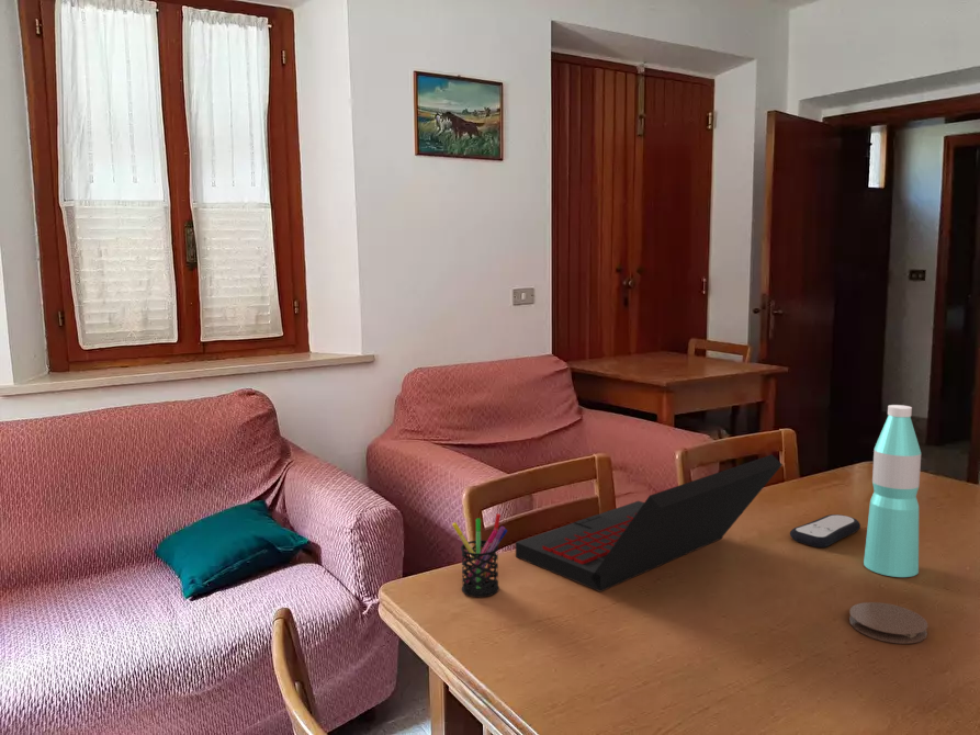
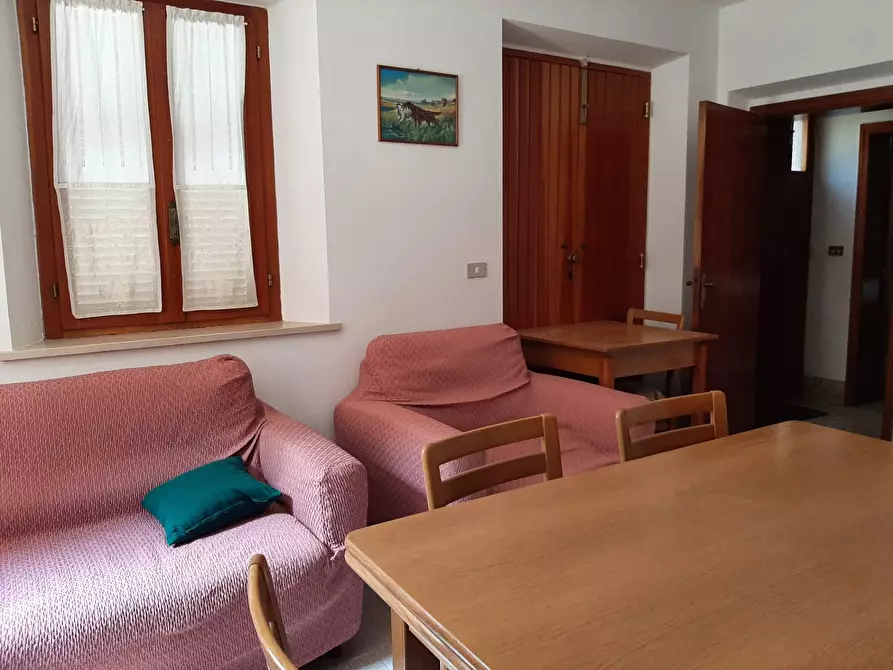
- laptop [515,453,784,592]
- coaster [848,601,928,645]
- remote control [789,513,861,549]
- pen holder [451,512,508,598]
- water bottle [863,404,922,578]
